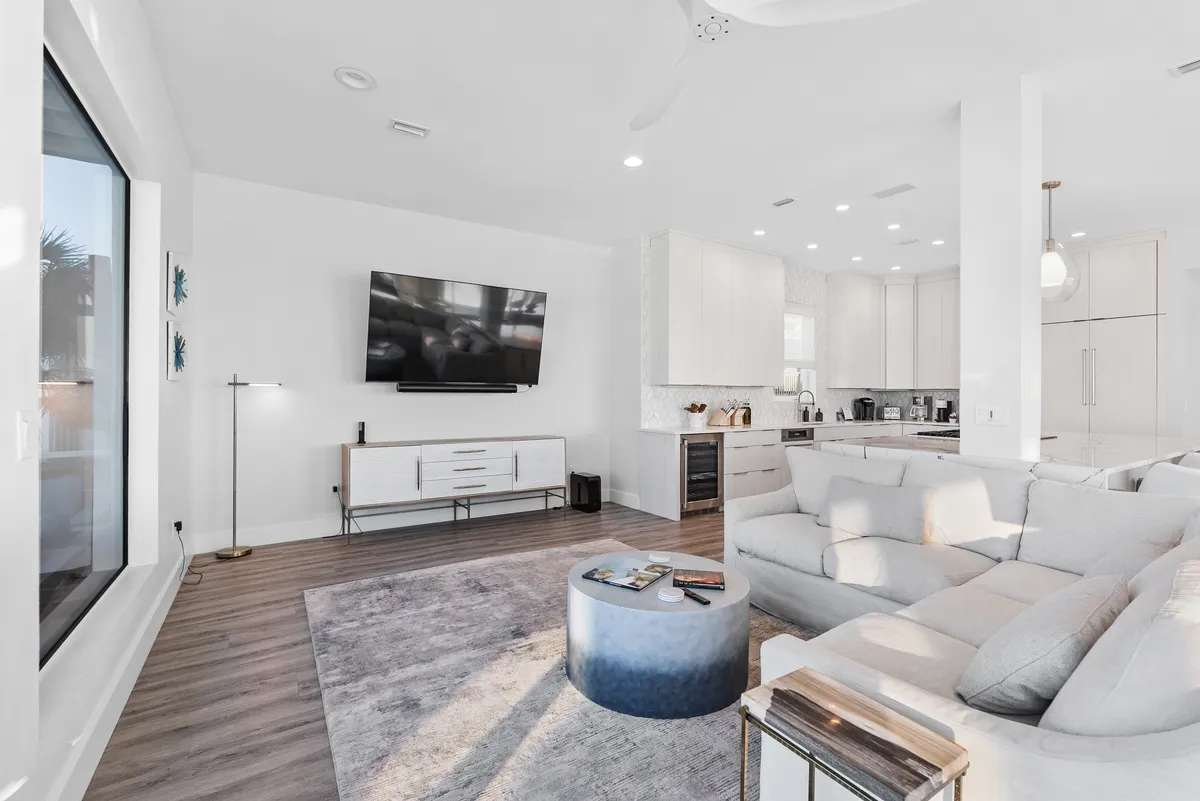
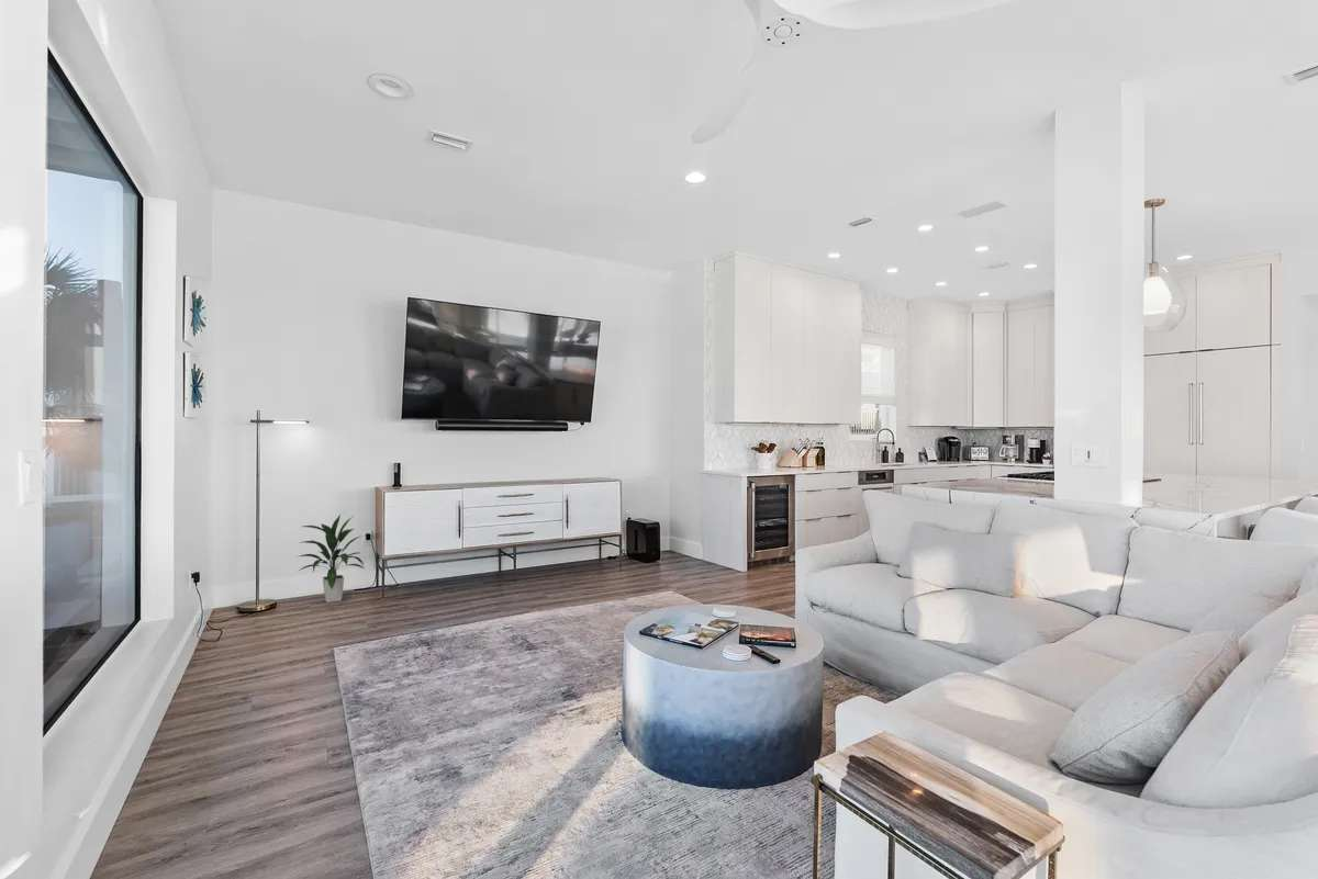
+ indoor plant [294,514,367,604]
